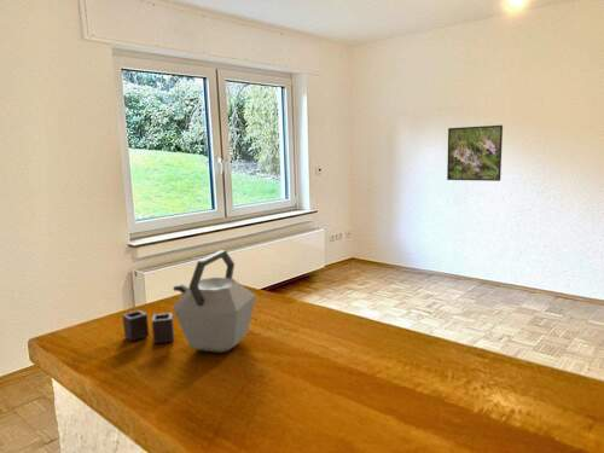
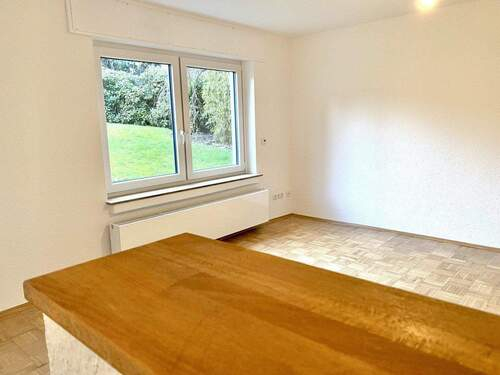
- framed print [446,124,504,182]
- kettle [121,249,257,354]
